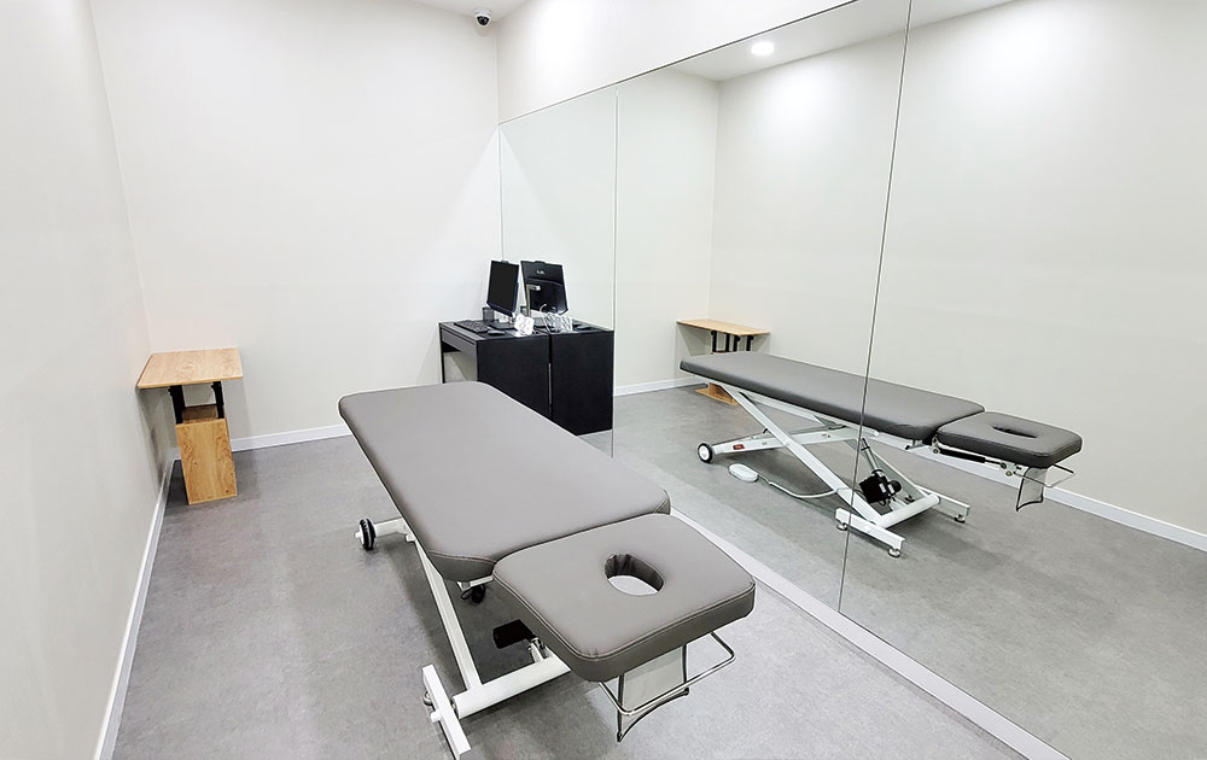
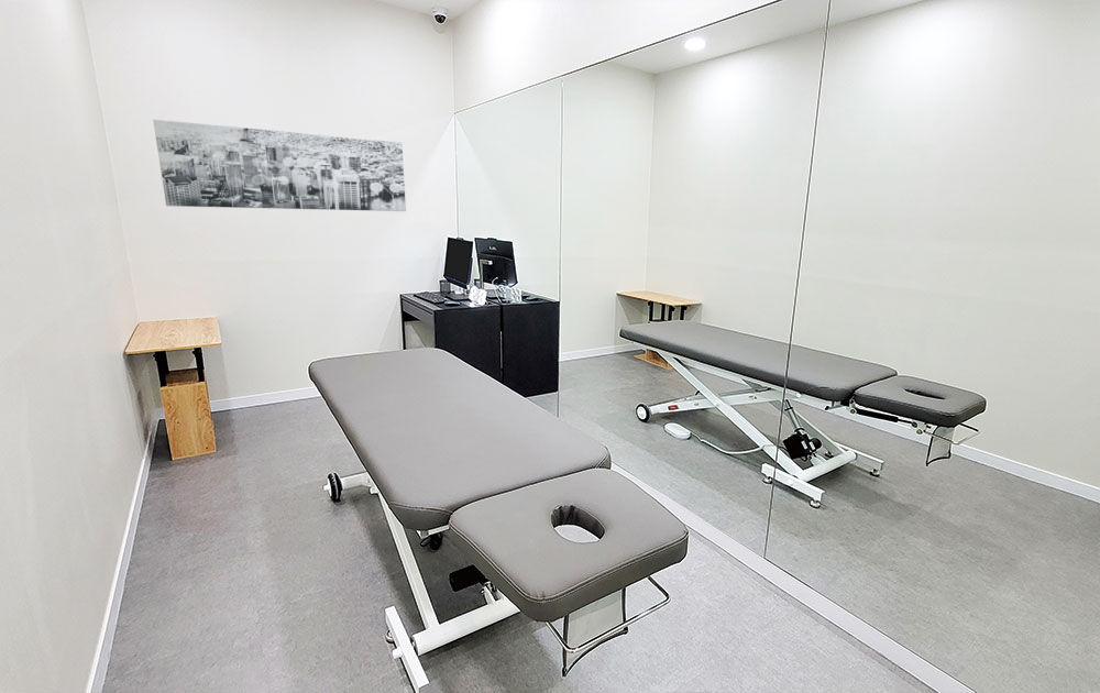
+ wall art [152,118,407,212]
